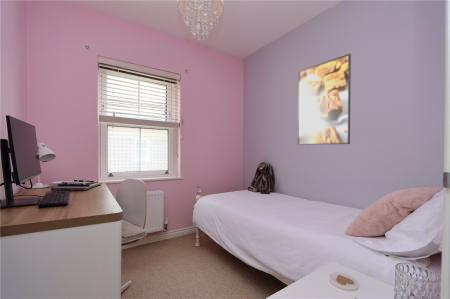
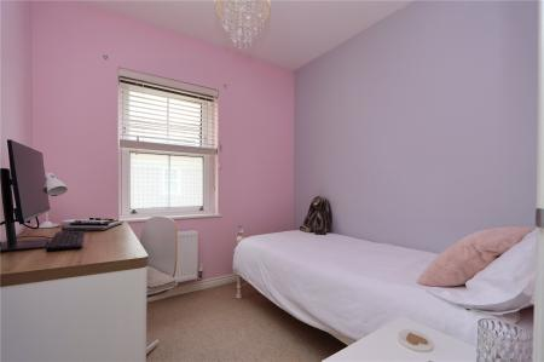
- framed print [297,53,352,146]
